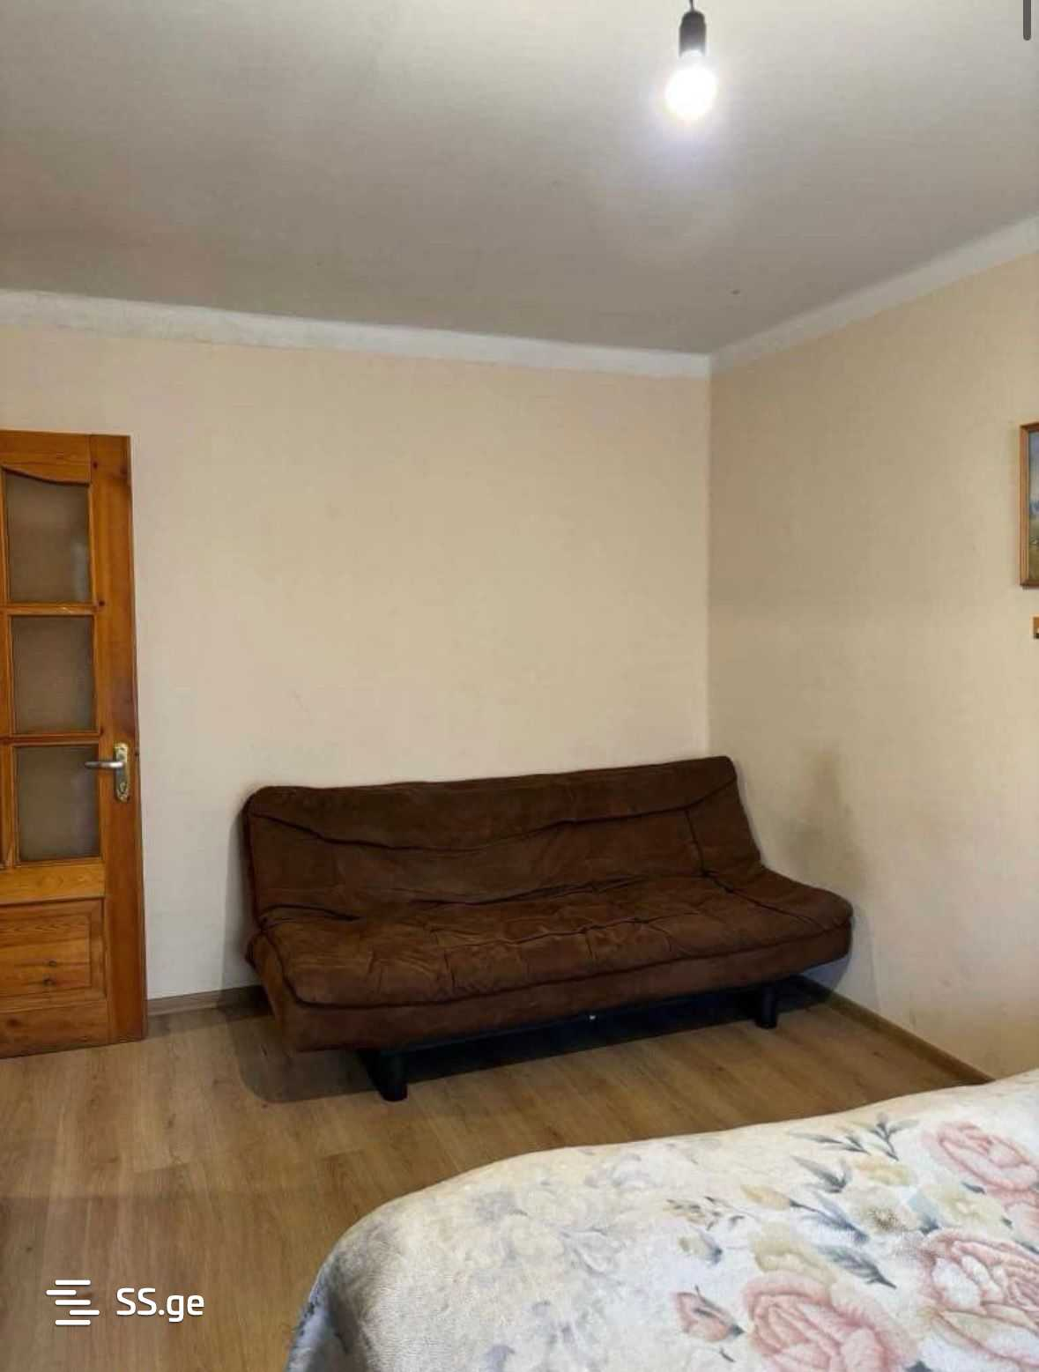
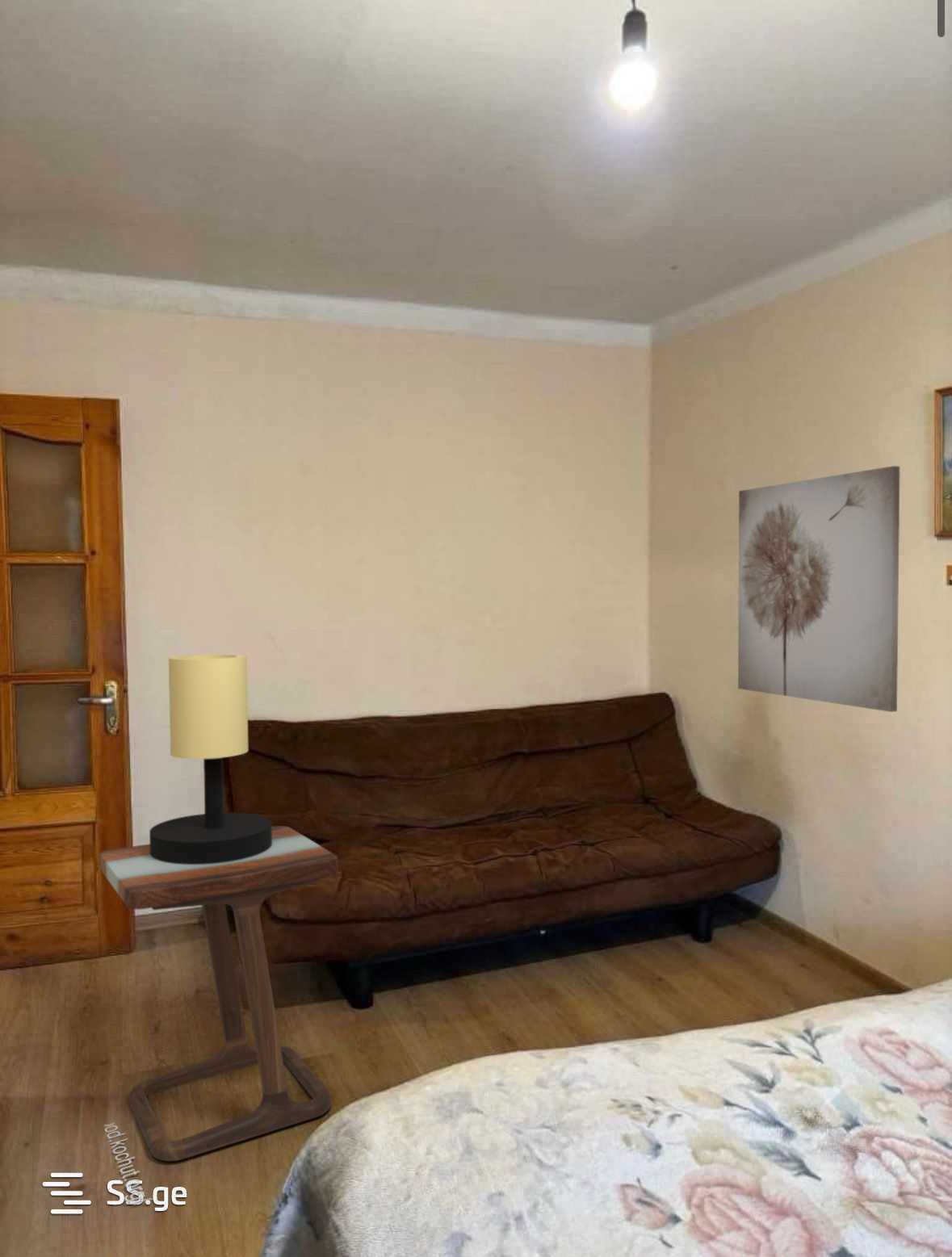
+ side table [99,825,339,1204]
+ wall art [737,465,900,713]
+ table lamp [149,653,273,865]
